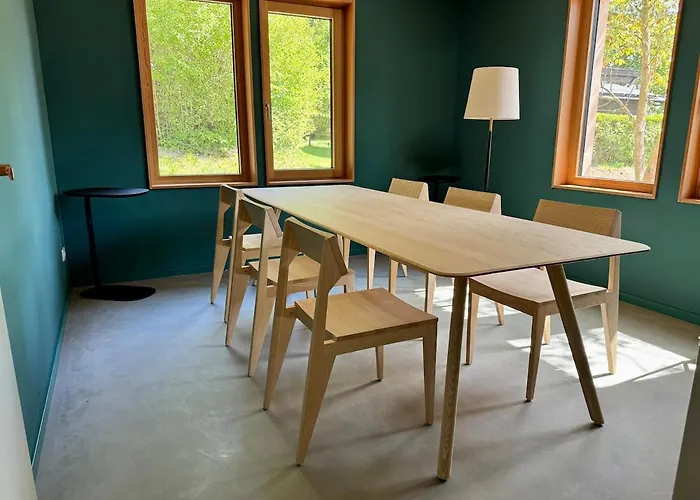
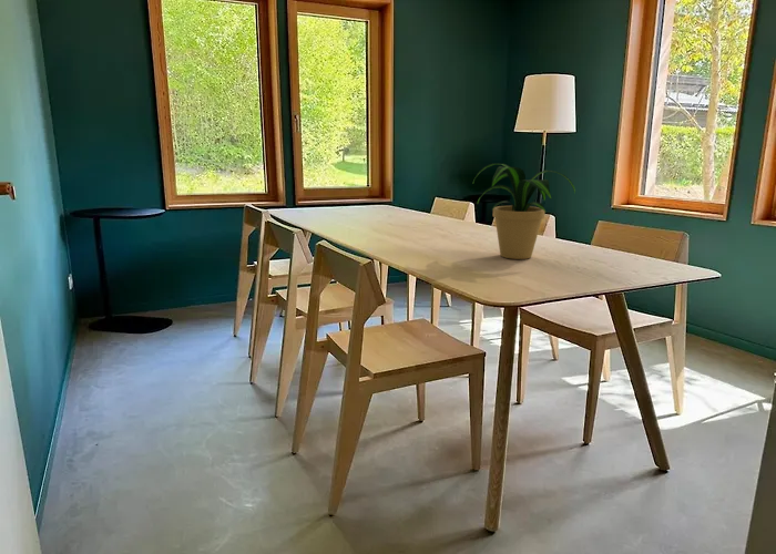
+ potted plant [472,163,576,260]
